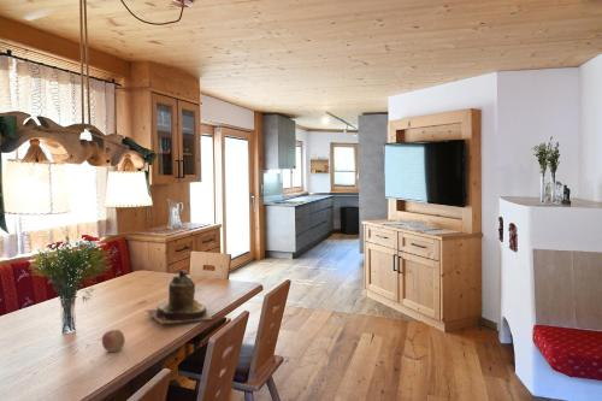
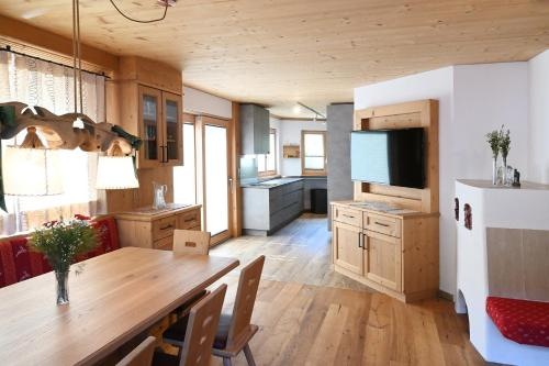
- apple [101,329,126,353]
- teapot [144,269,214,325]
